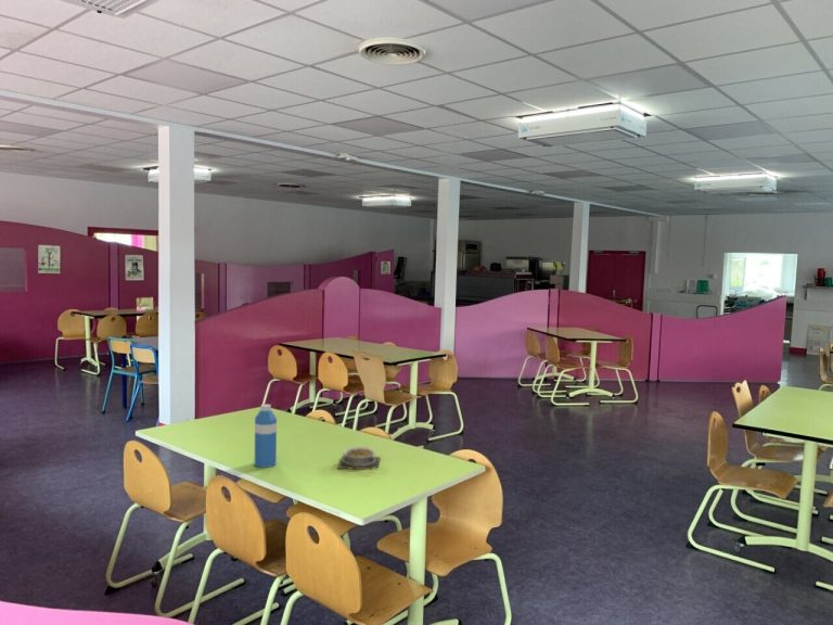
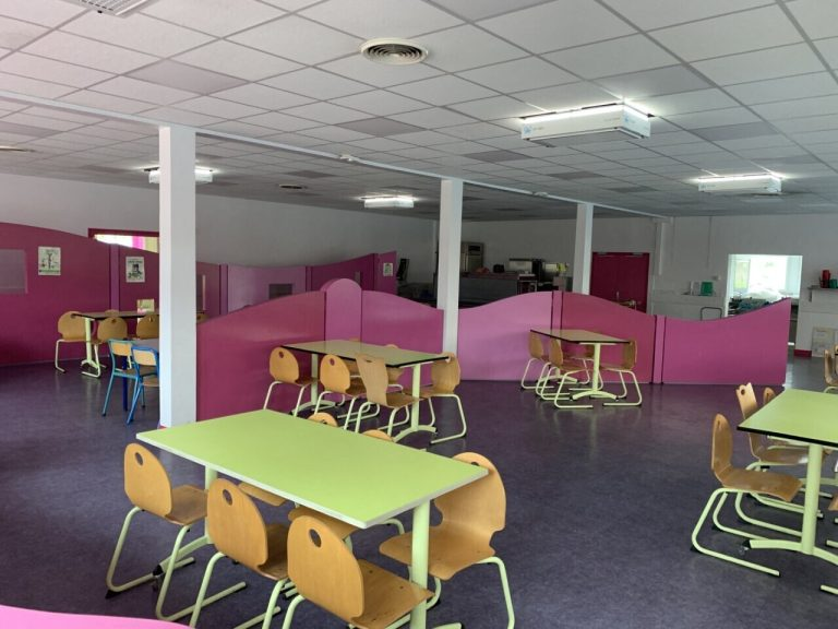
- soup bowl [336,446,382,471]
- water bottle [254,404,278,469]
